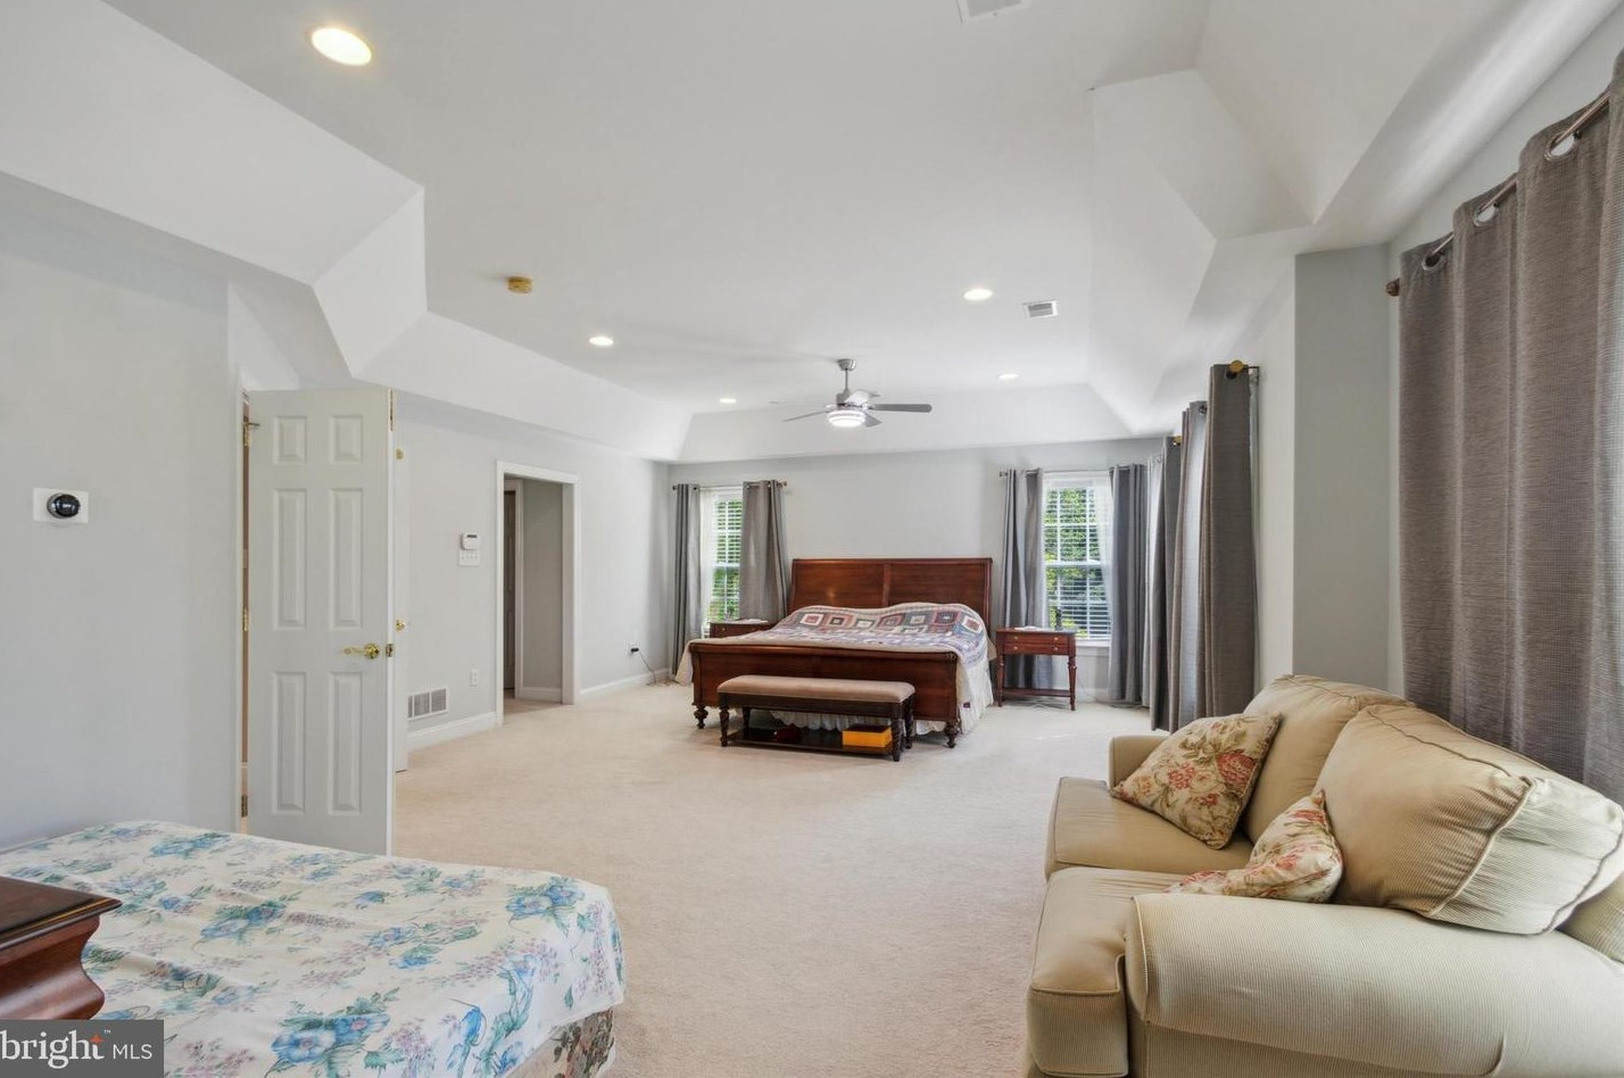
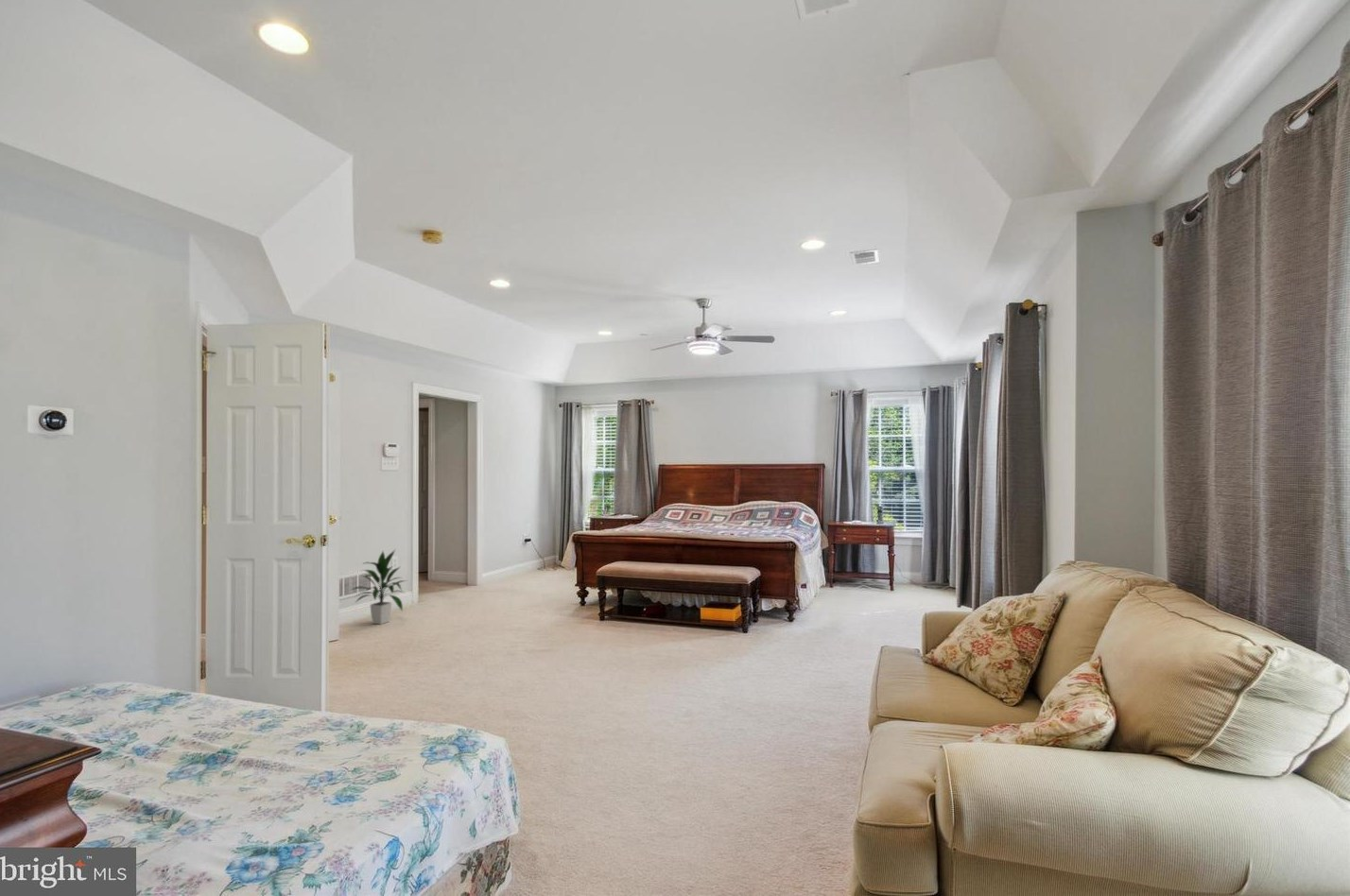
+ indoor plant [348,549,408,625]
